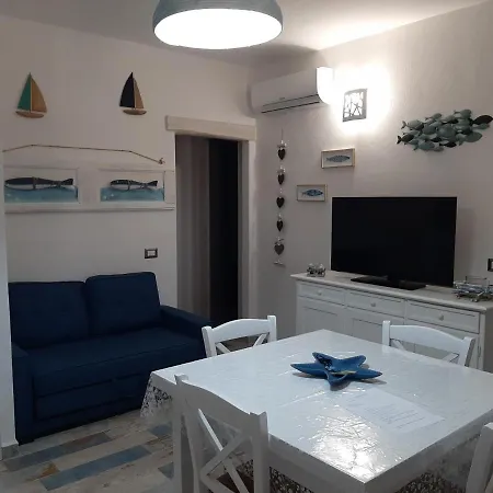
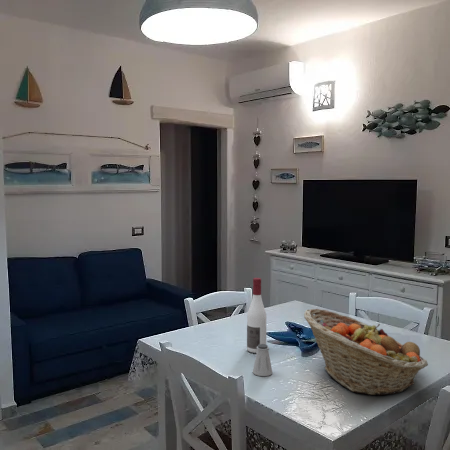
+ alcohol [246,277,268,354]
+ fruit basket [303,308,429,396]
+ saltshaker [252,344,273,377]
